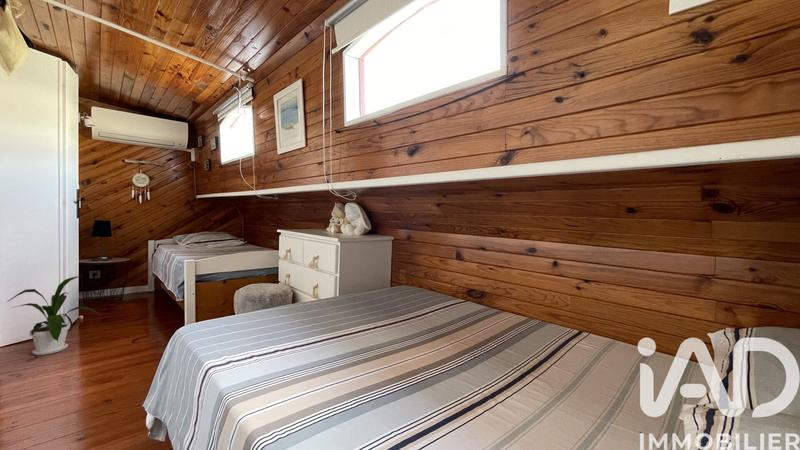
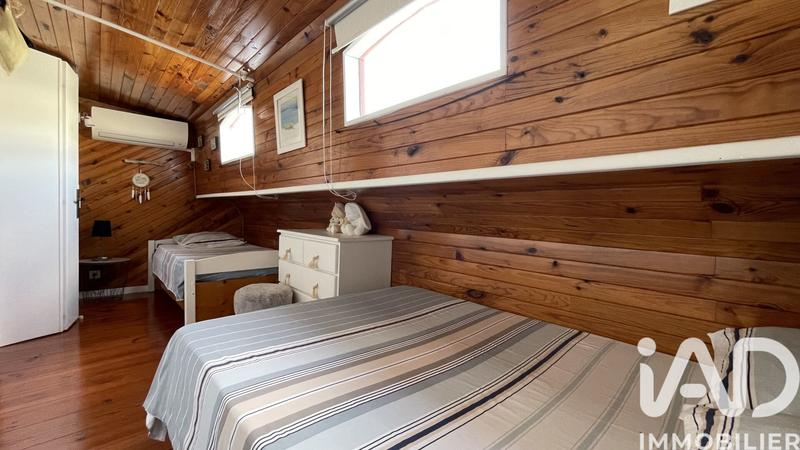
- house plant [6,275,102,356]
